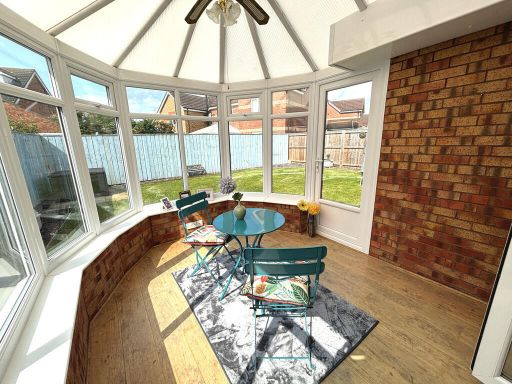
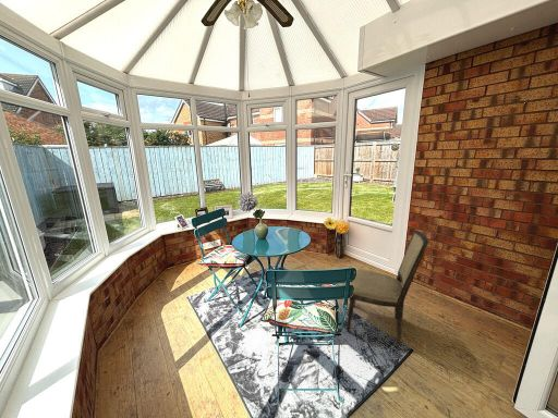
+ dining chair [345,229,429,344]
